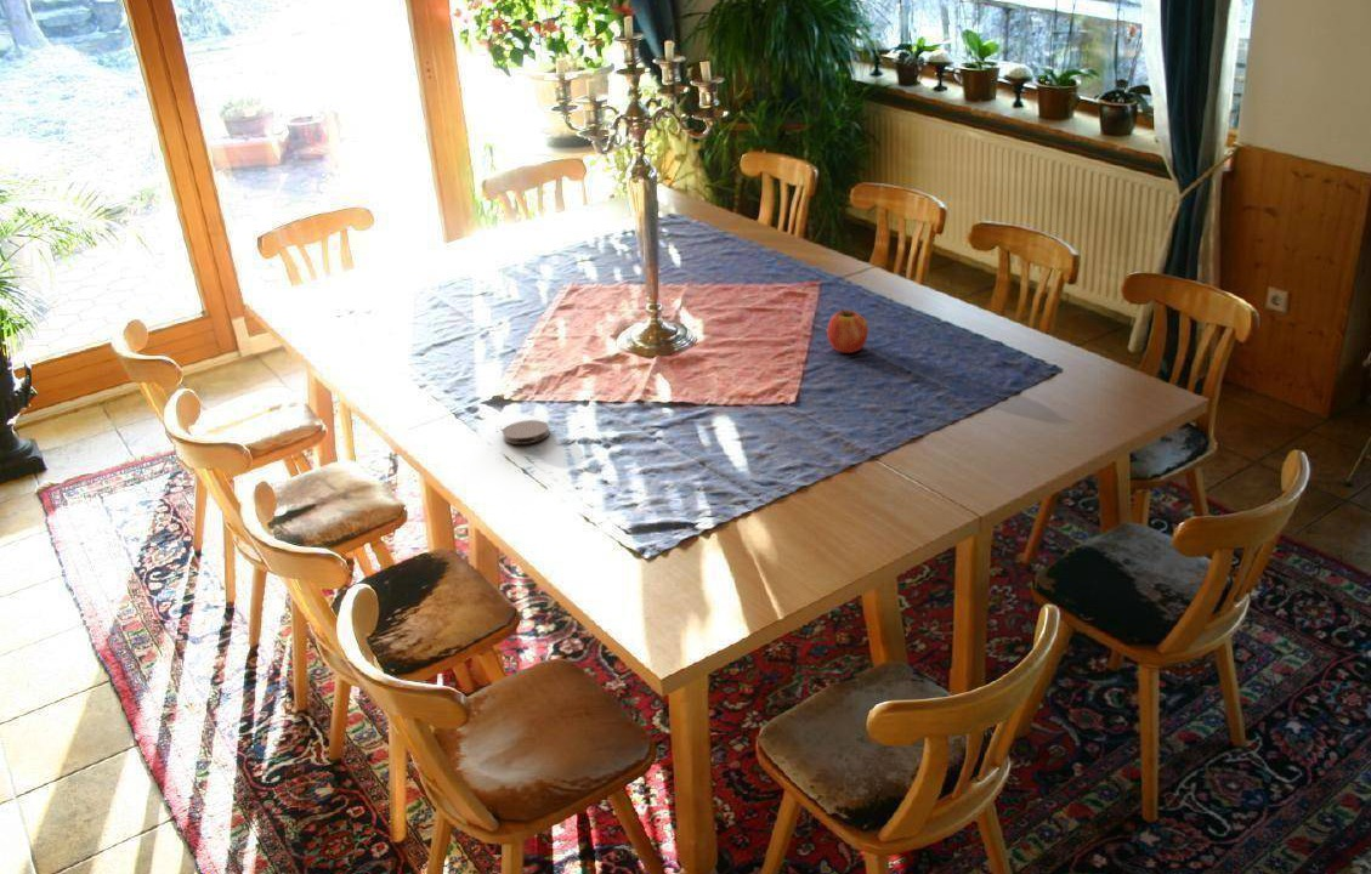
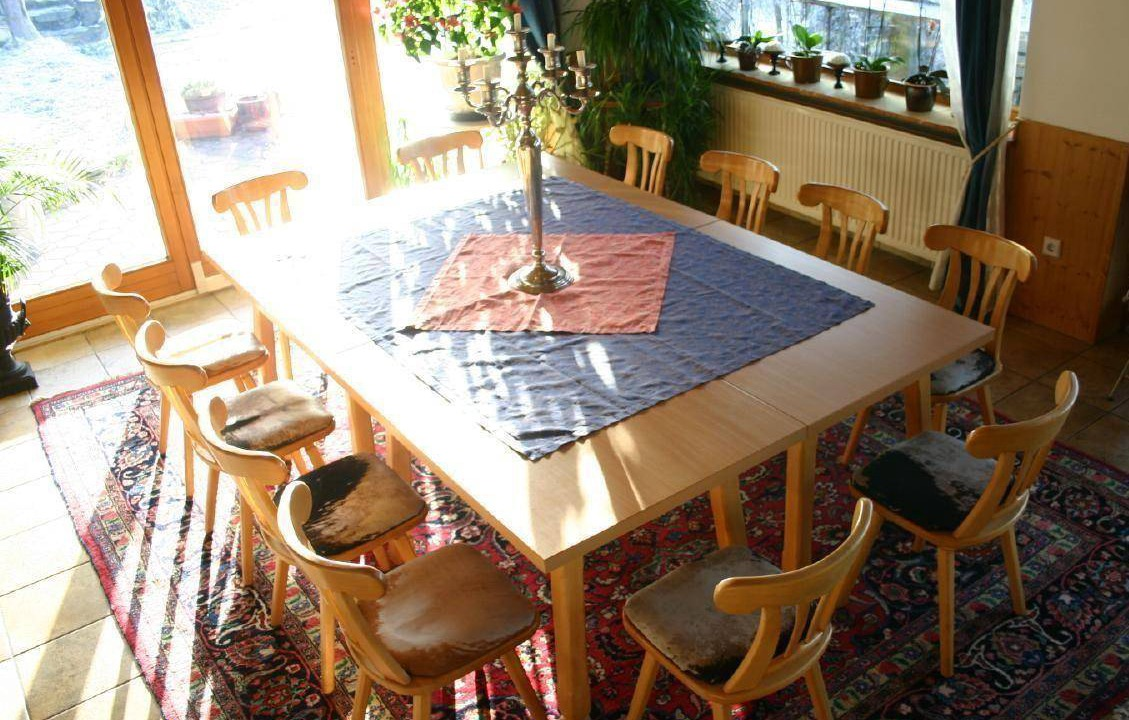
- fruit [826,307,869,354]
- coaster [502,419,550,445]
